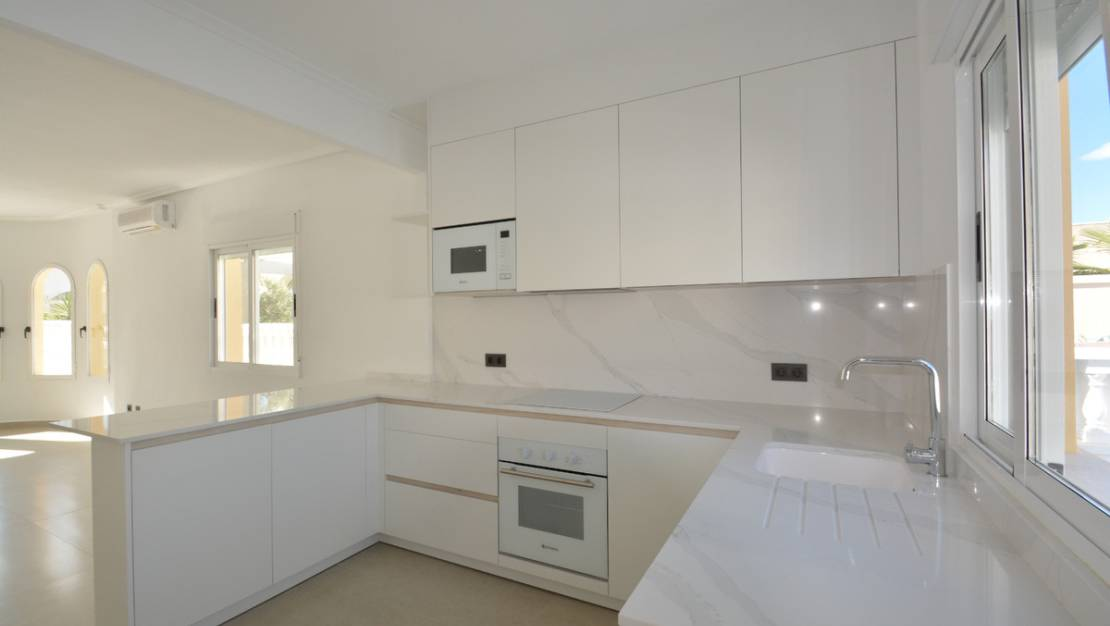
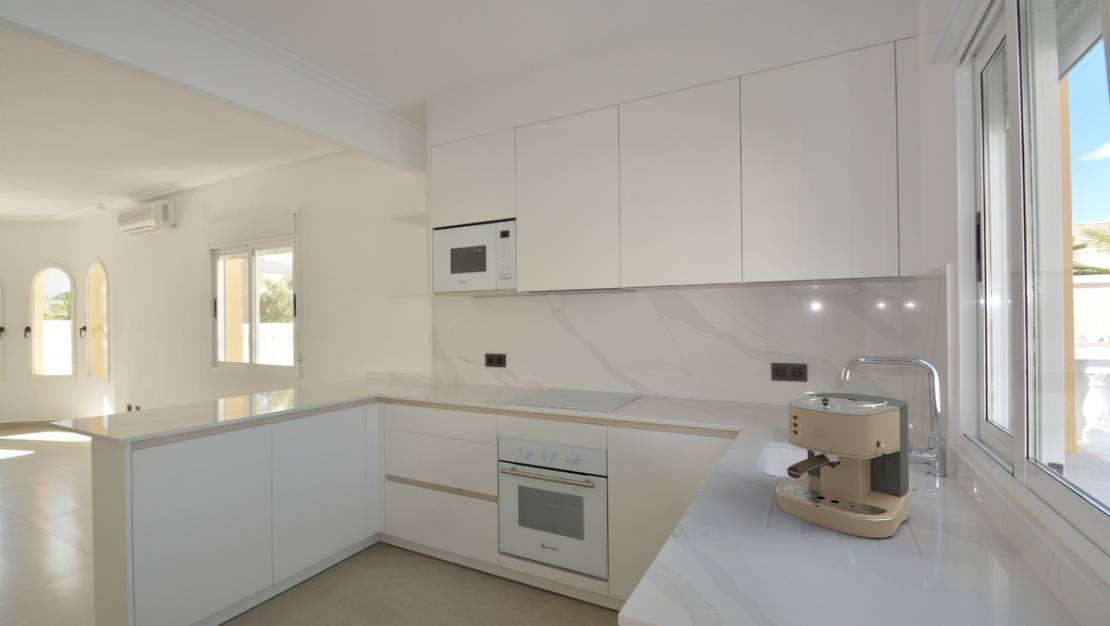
+ coffee maker [774,391,913,539]
